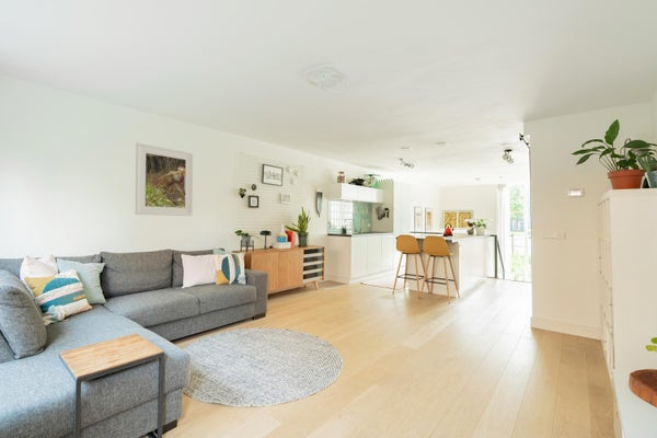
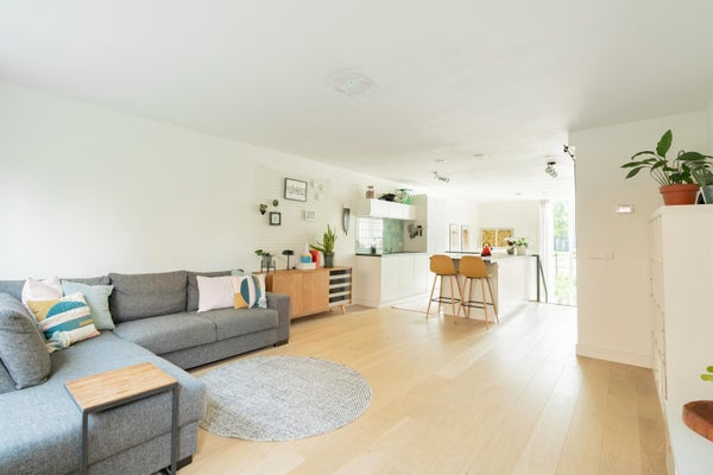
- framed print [135,142,195,217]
